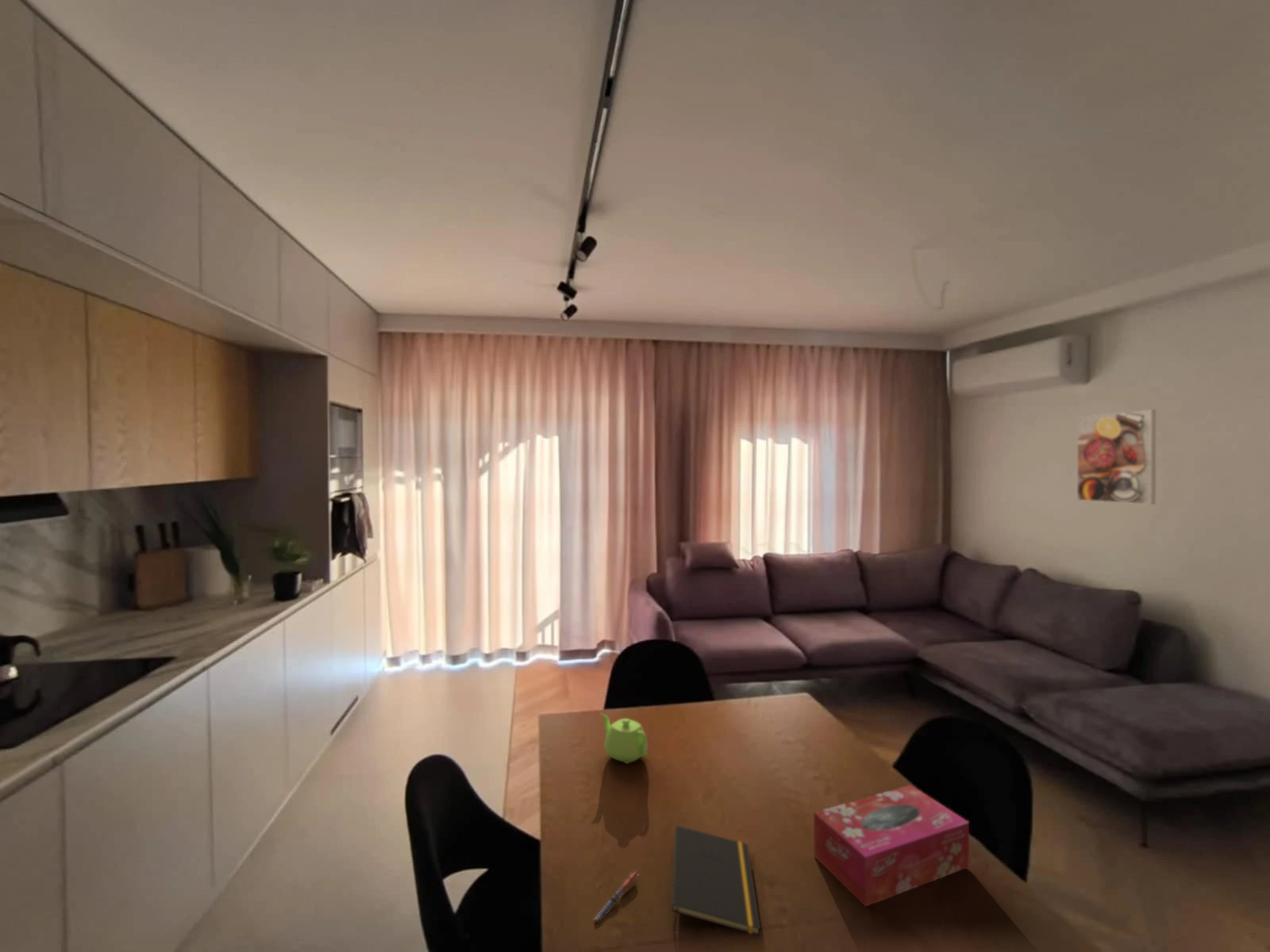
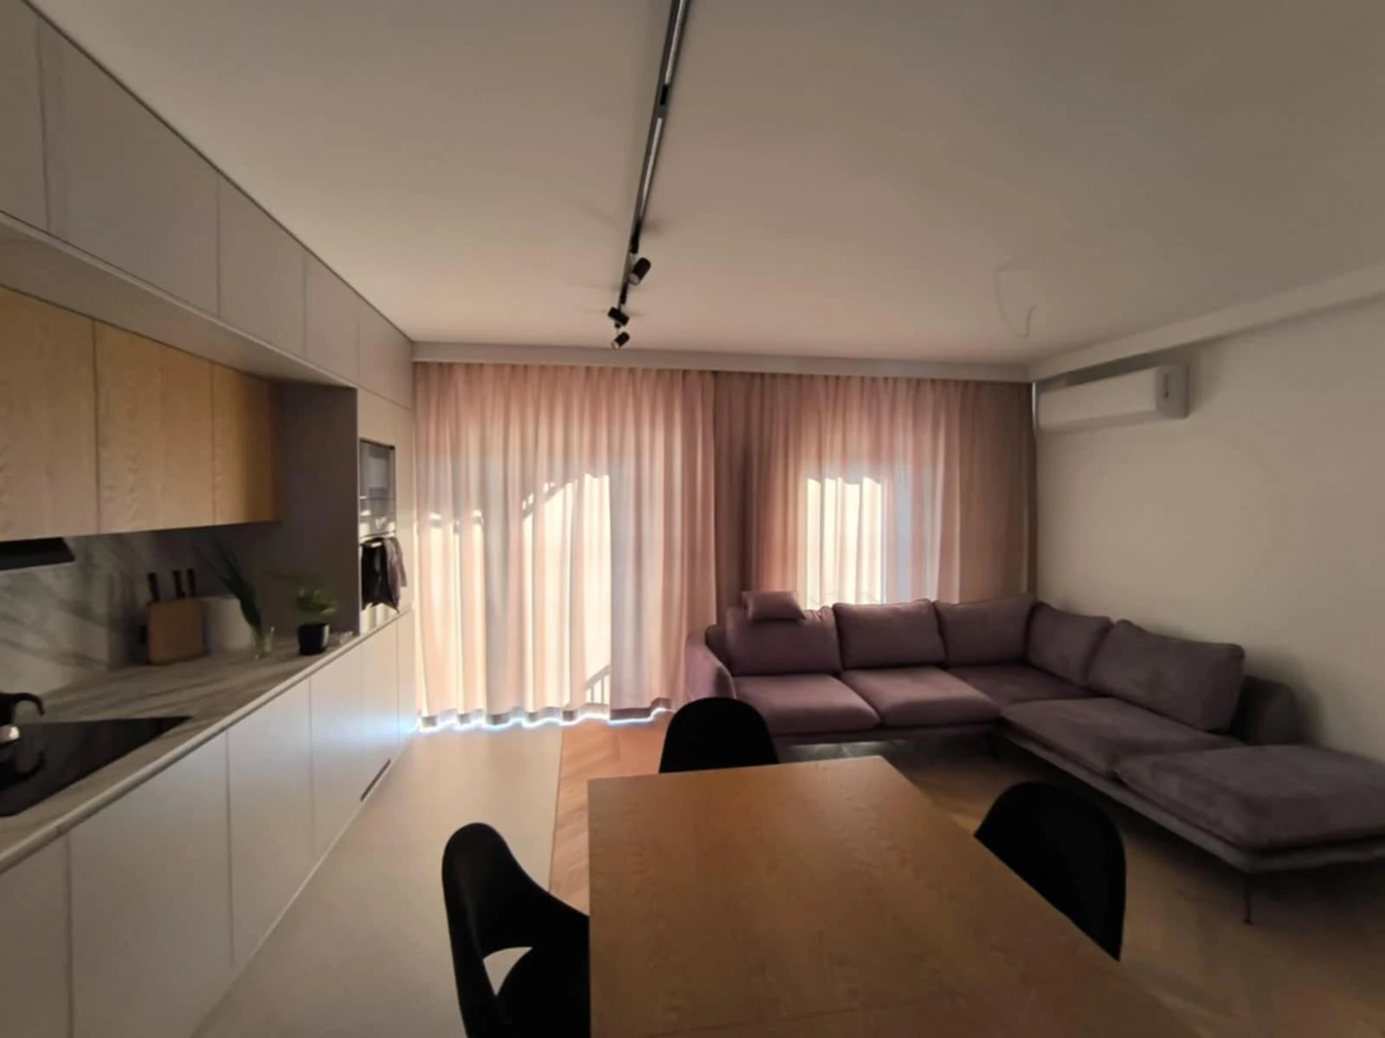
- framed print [1076,409,1156,505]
- tissue box [813,784,970,908]
- teapot [600,712,648,764]
- pen [593,870,638,923]
- notepad [671,825,761,936]
